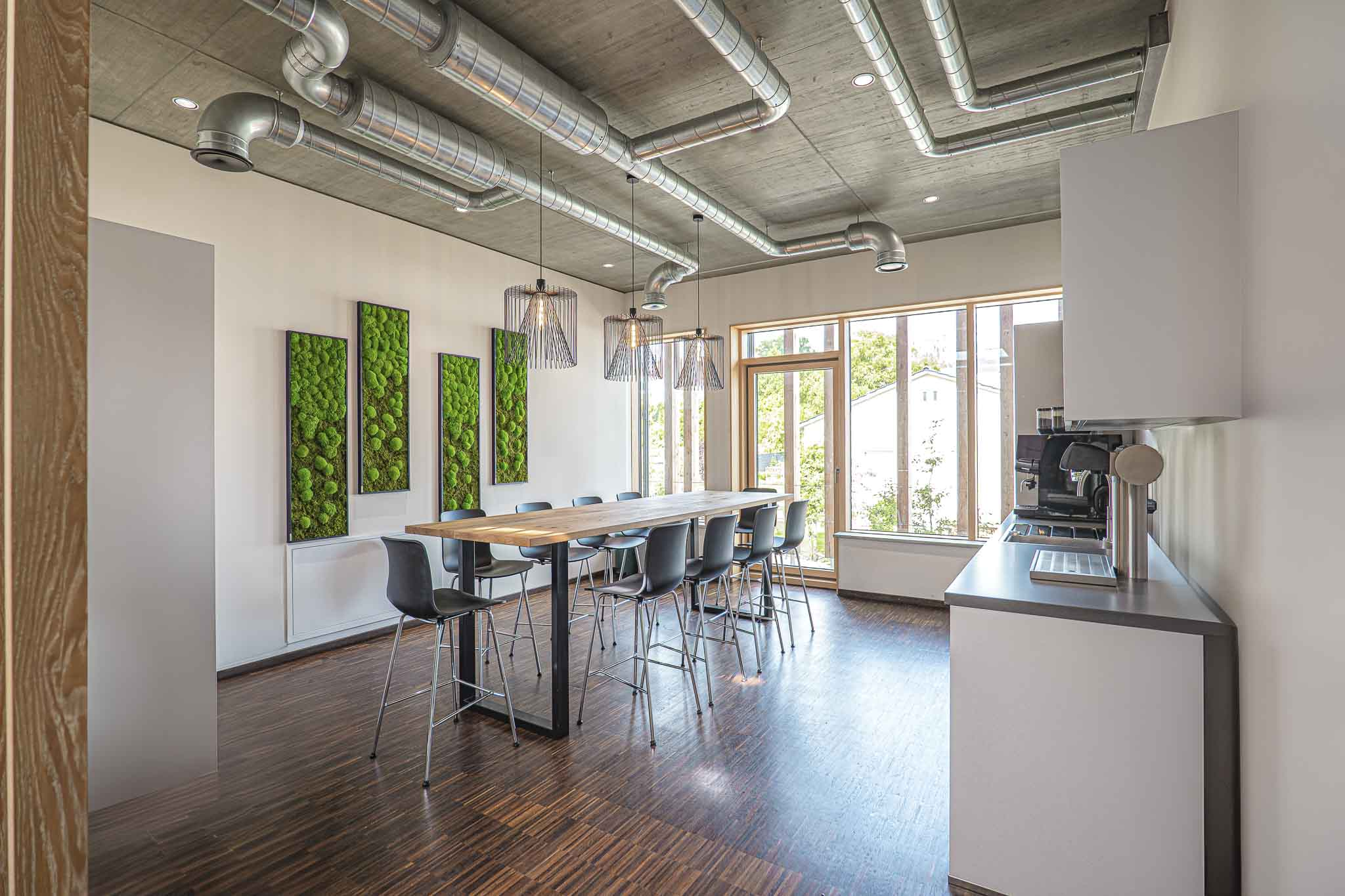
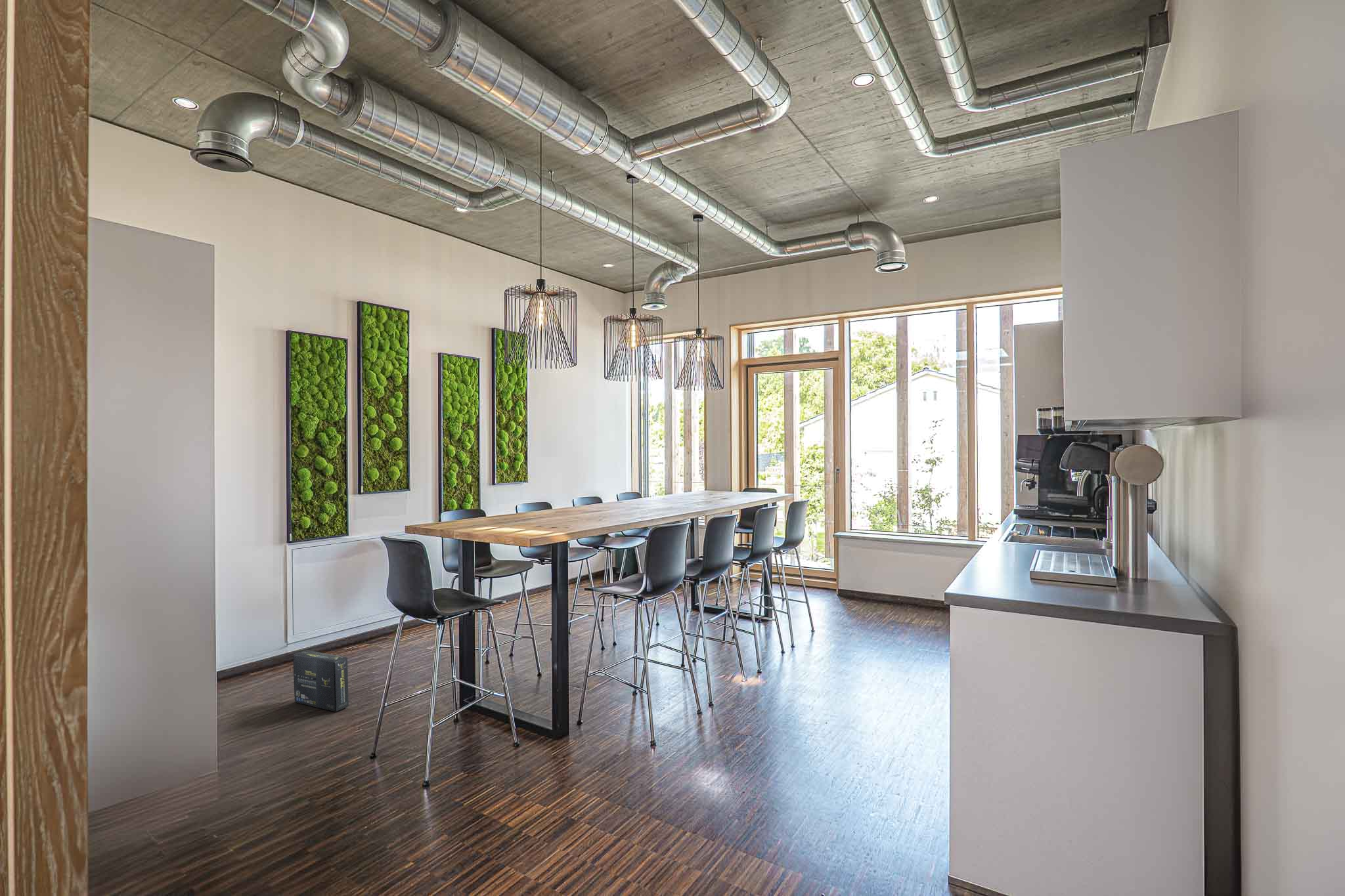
+ box [292,650,349,712]
